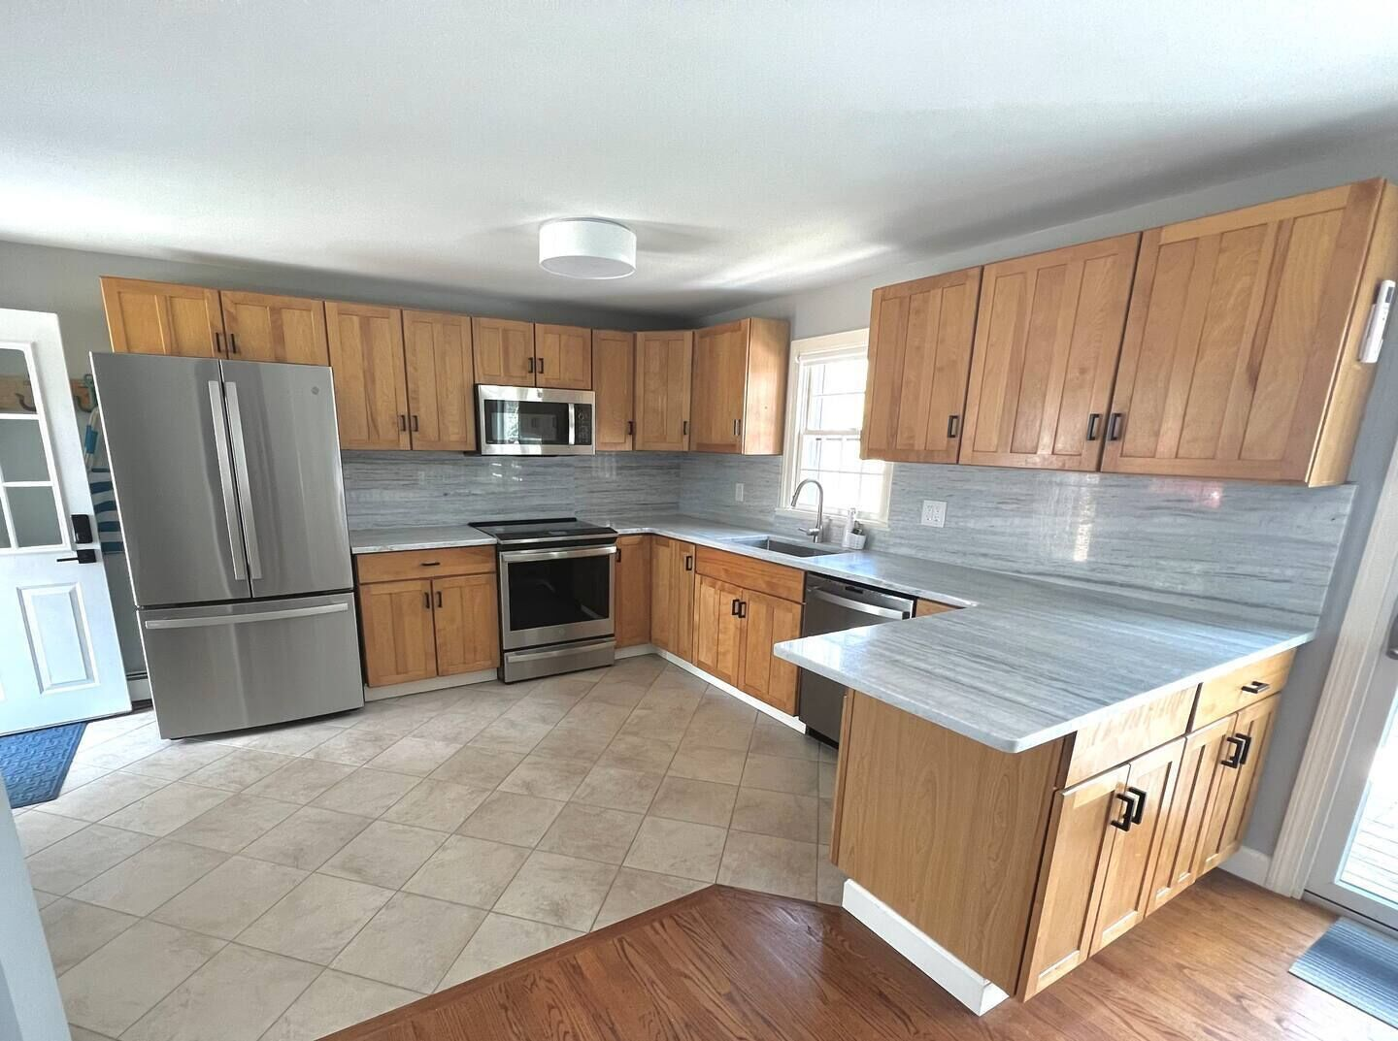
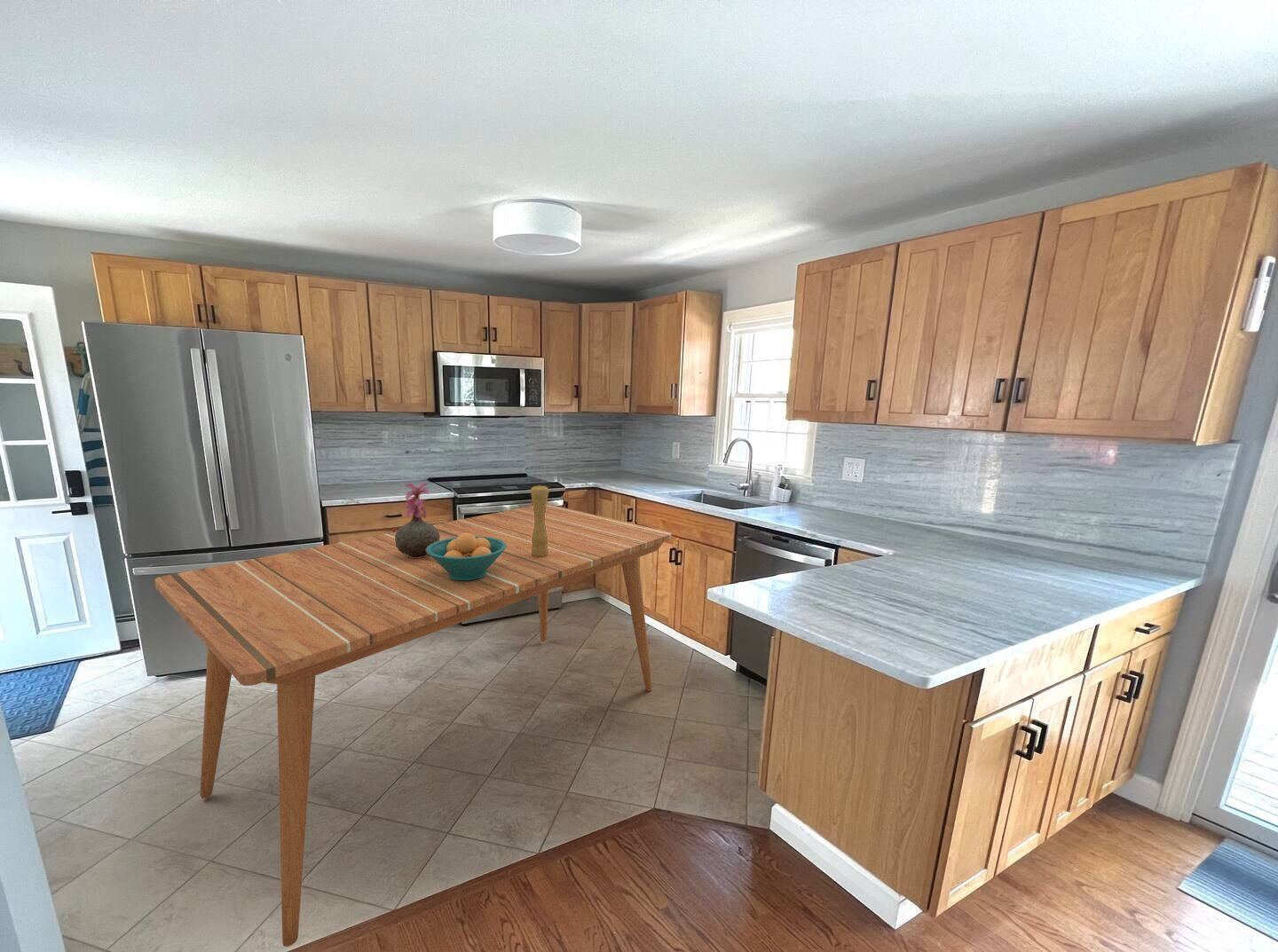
+ vase [395,482,439,558]
+ pepper mill [530,484,549,557]
+ fruit bowl [426,533,507,581]
+ dining table [154,503,673,948]
